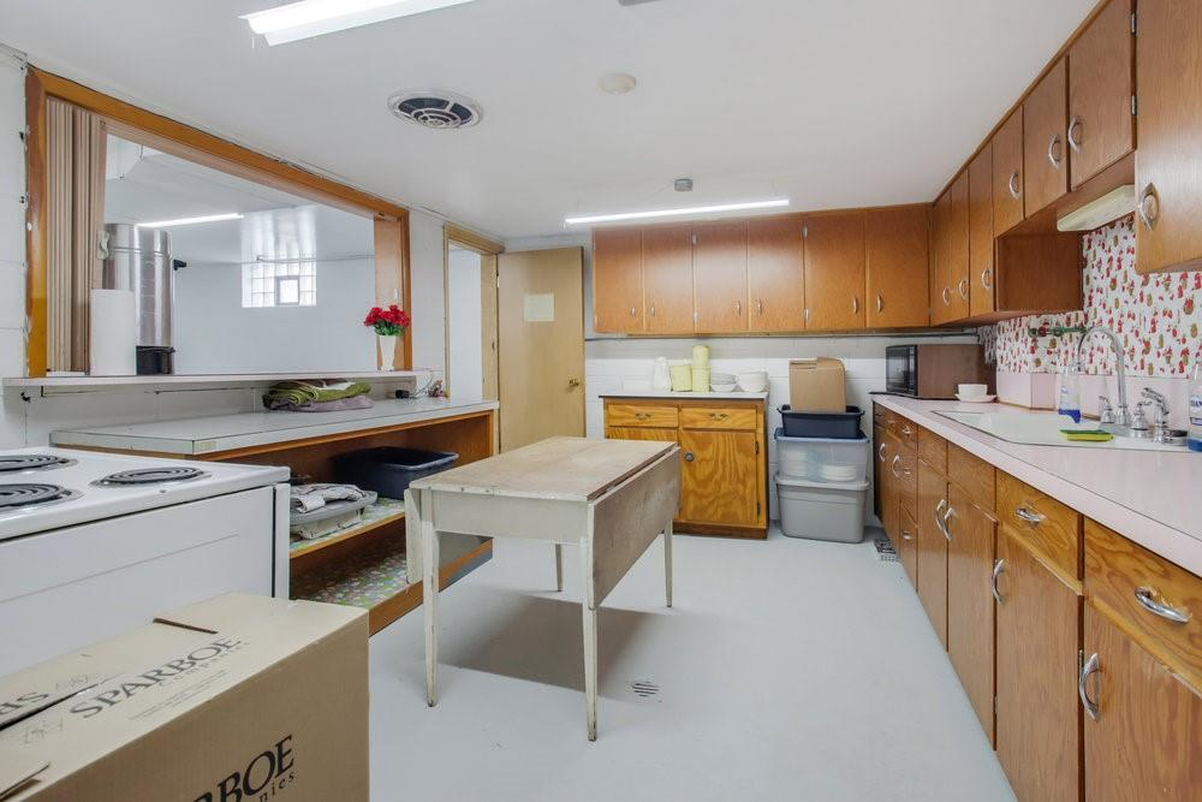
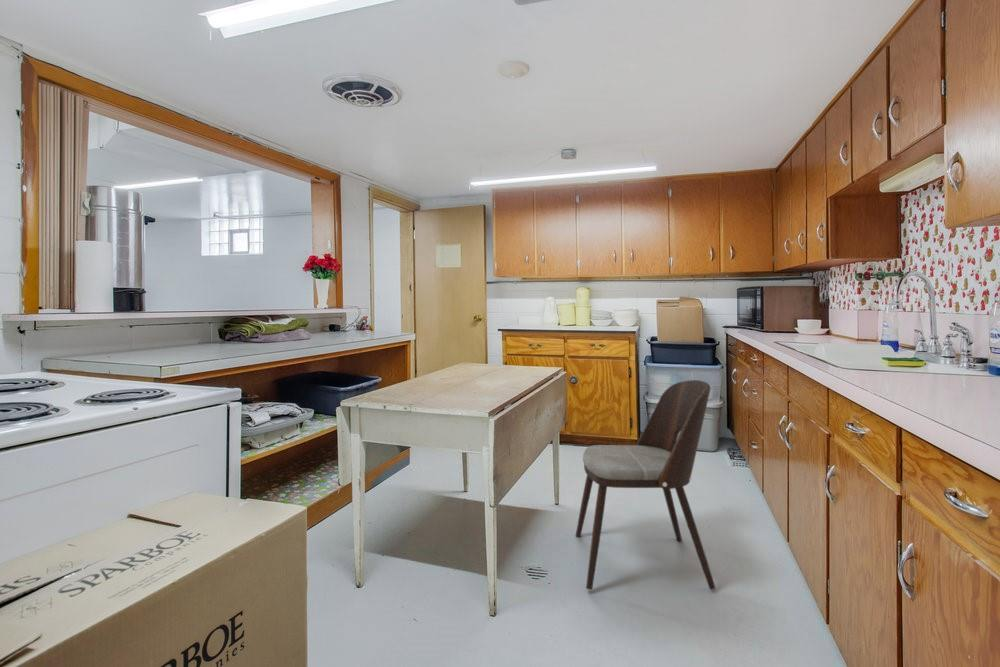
+ dining chair [575,379,716,591]
